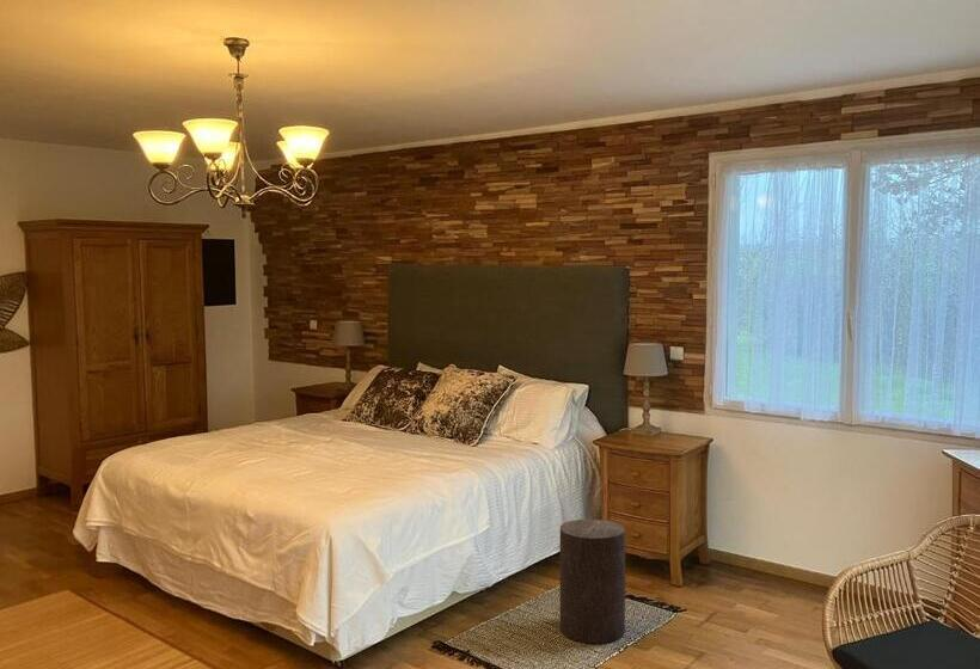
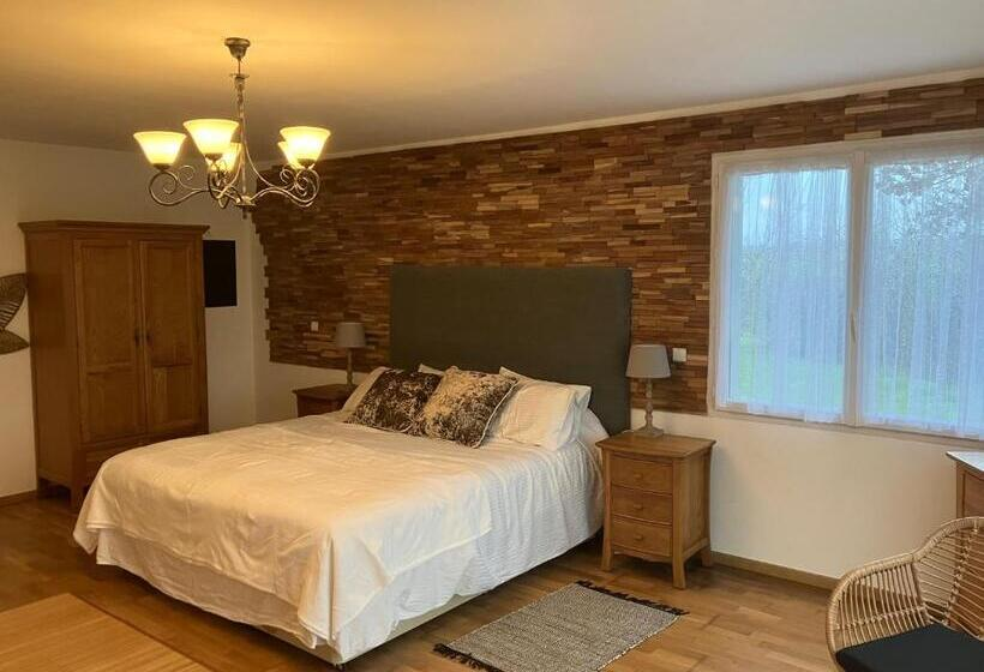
- stool [559,518,626,645]
